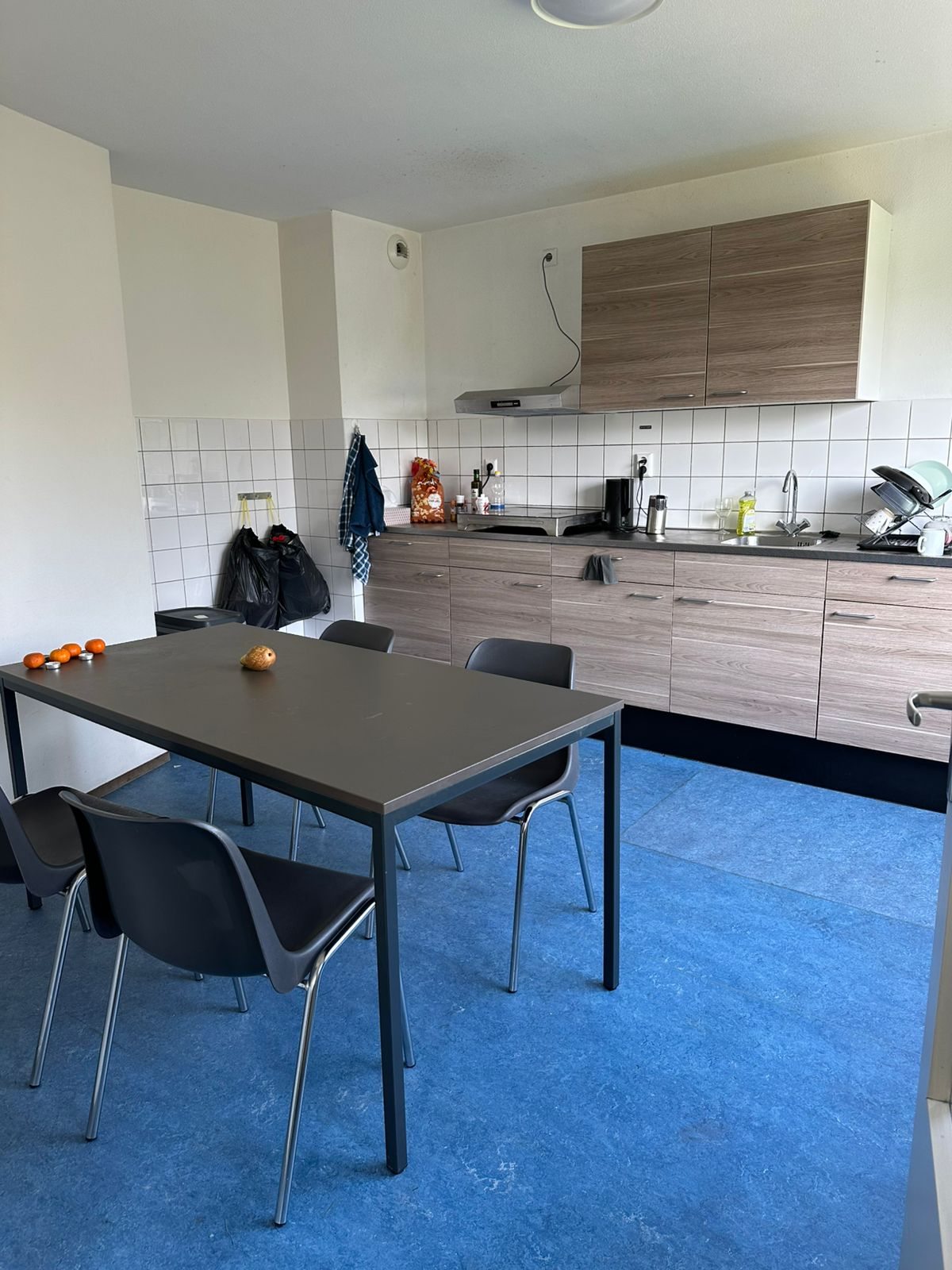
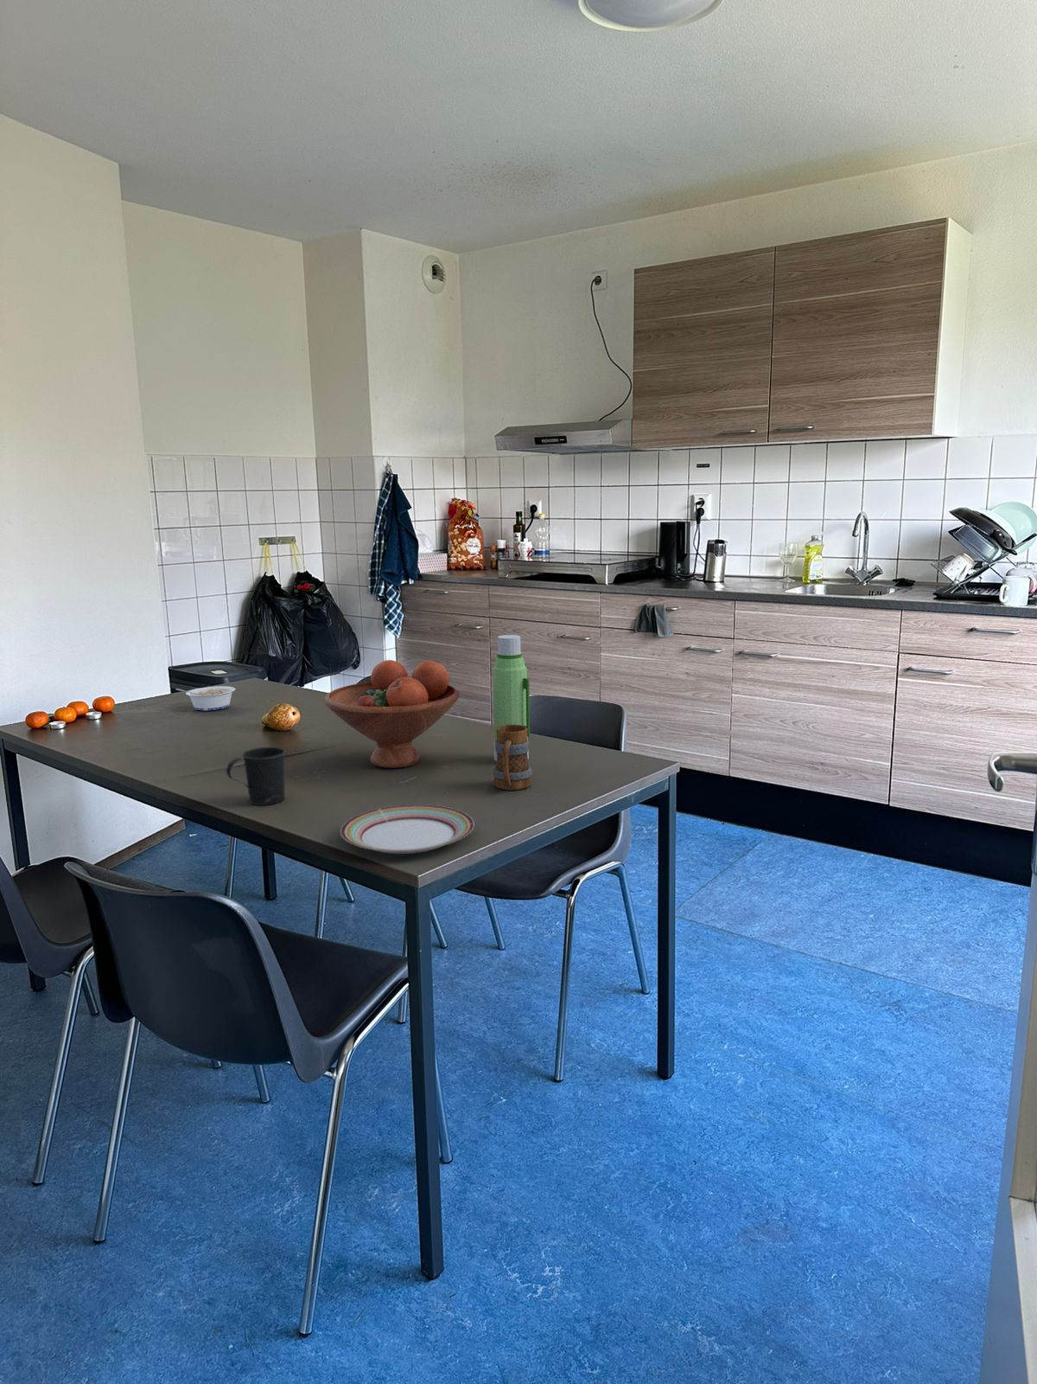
+ water bottle [491,634,530,762]
+ fruit bowl [324,659,461,769]
+ plate [340,803,475,854]
+ mug [225,746,286,806]
+ legume [175,685,236,711]
+ mug [492,725,533,791]
